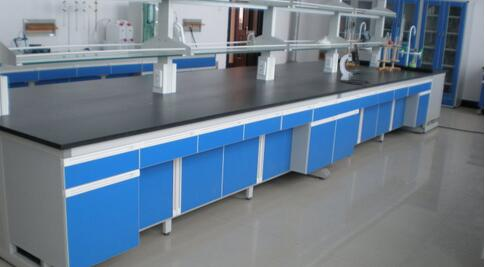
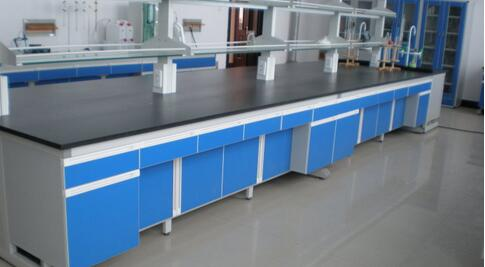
- microscope [339,43,370,85]
